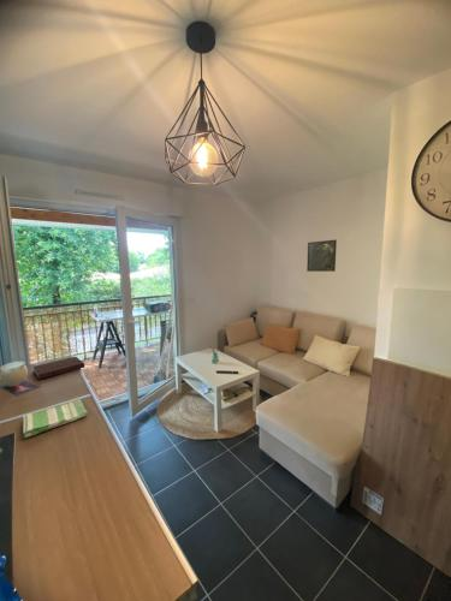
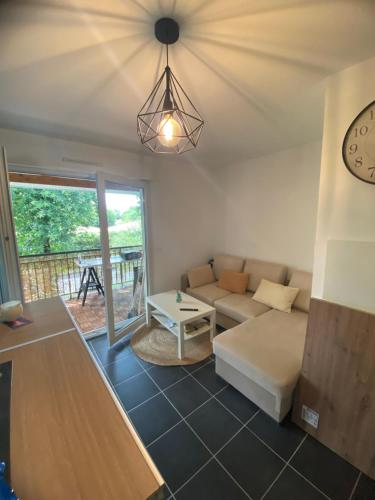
- dish towel [22,398,89,439]
- notebook [32,356,85,381]
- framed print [305,239,338,273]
